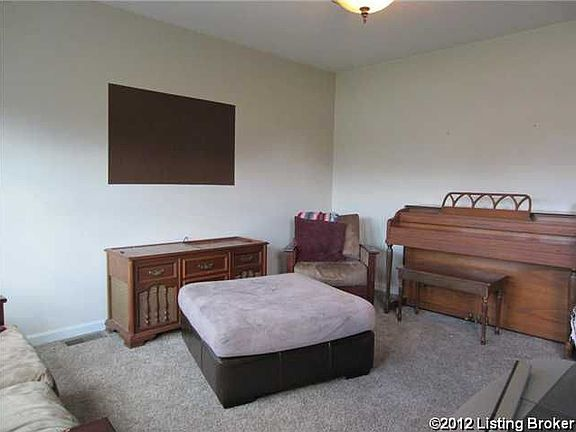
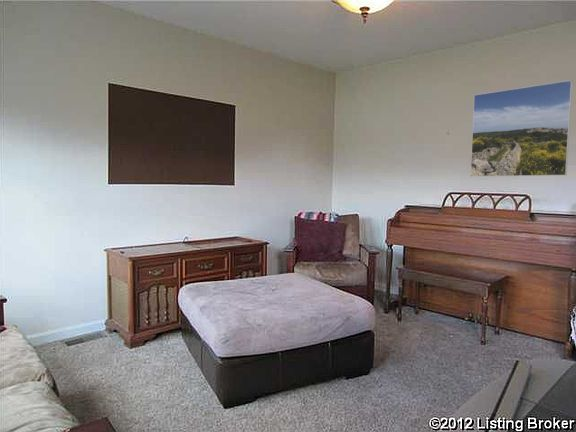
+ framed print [469,79,573,178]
